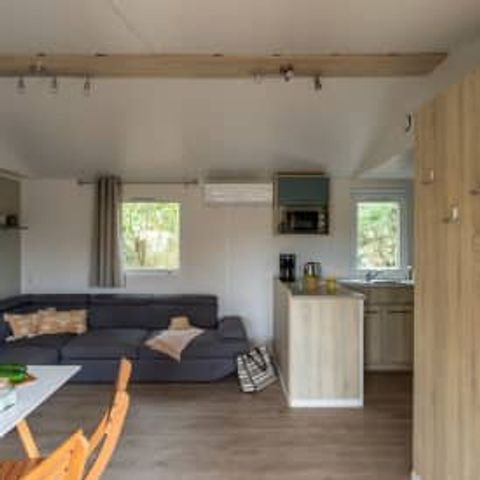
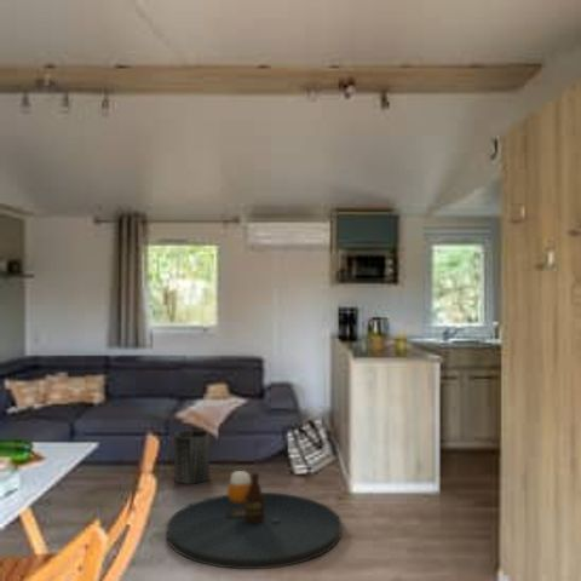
+ trash can [173,428,211,485]
+ round table [166,470,343,570]
